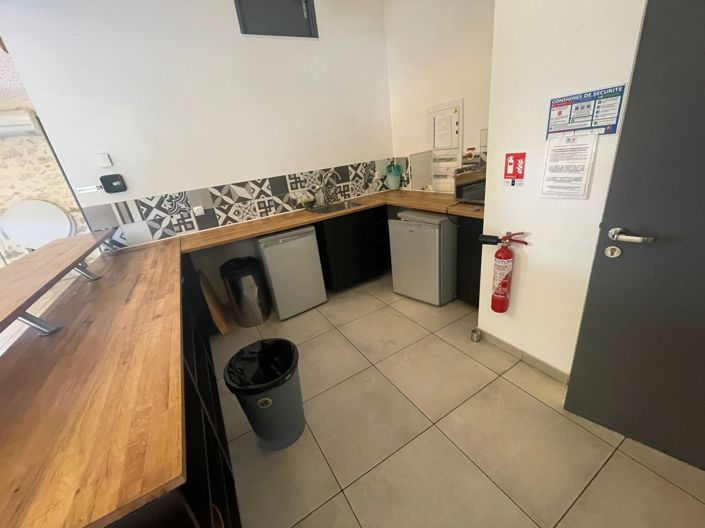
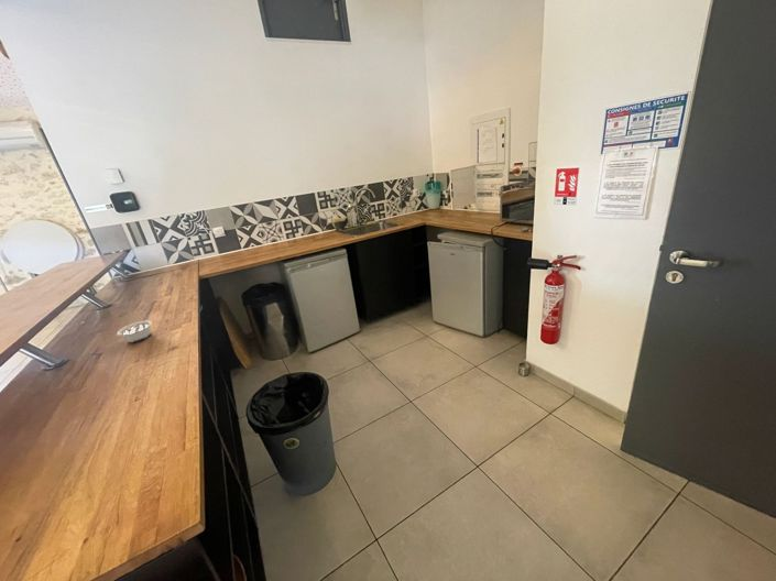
+ legume [116,320,153,343]
